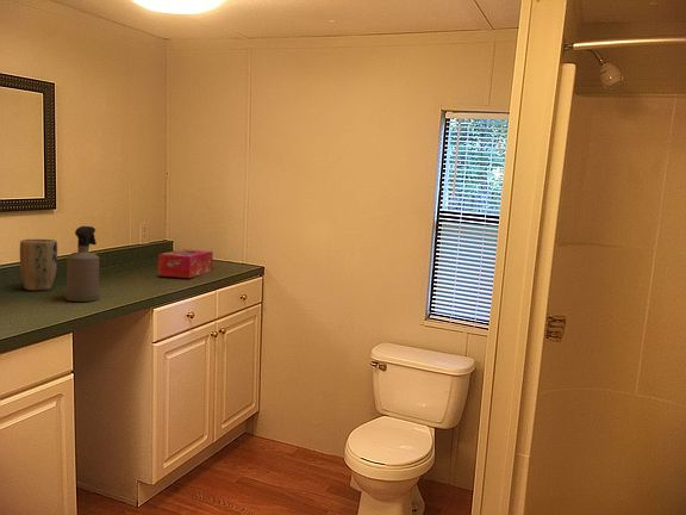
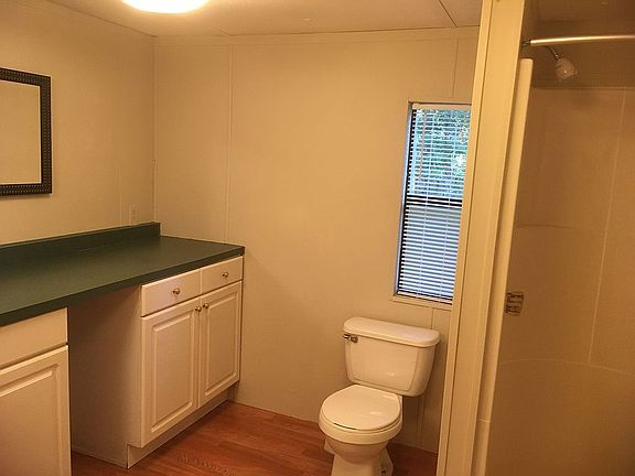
- plant pot [19,238,58,292]
- spray bottle [64,225,100,303]
- tissue box [157,248,214,279]
